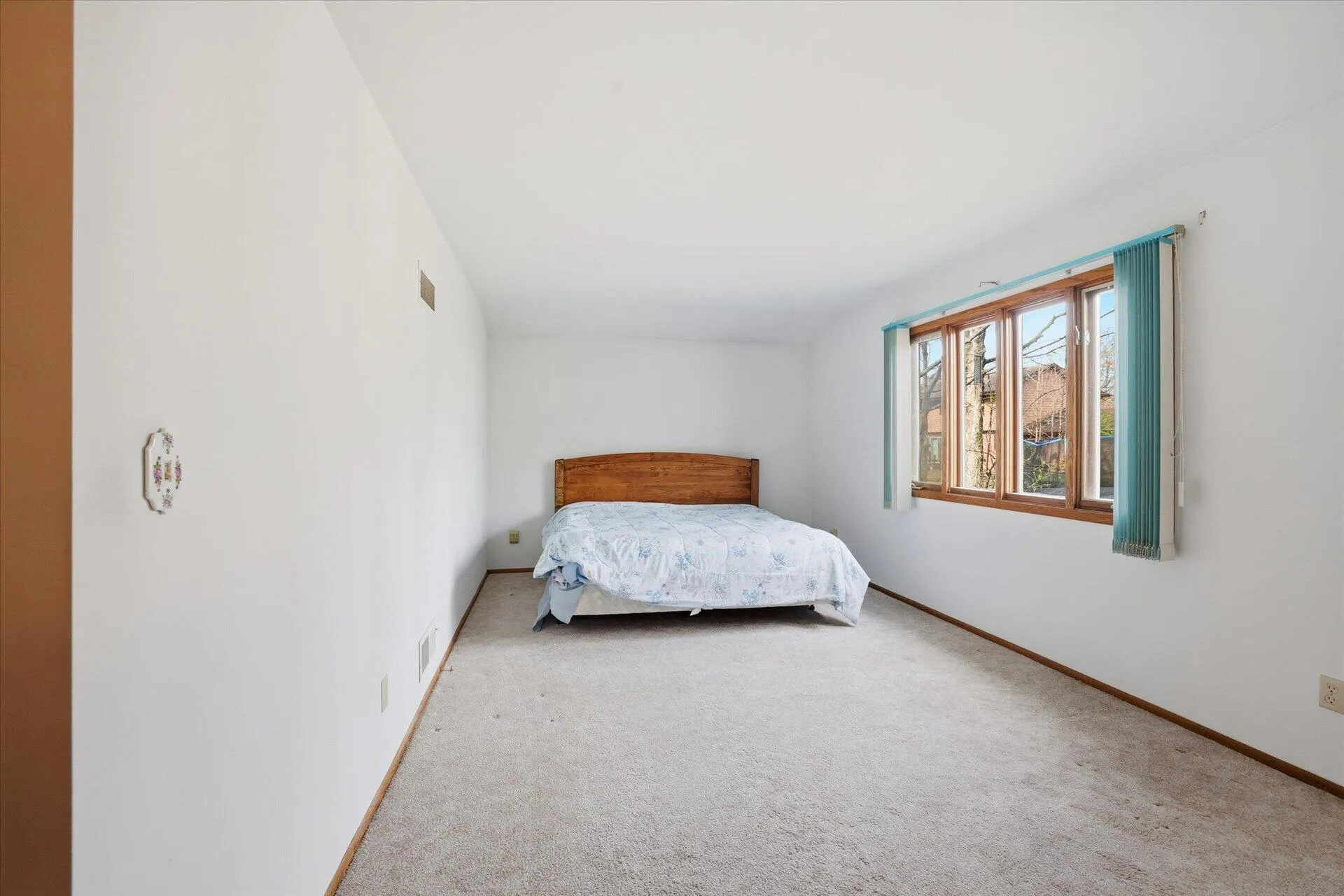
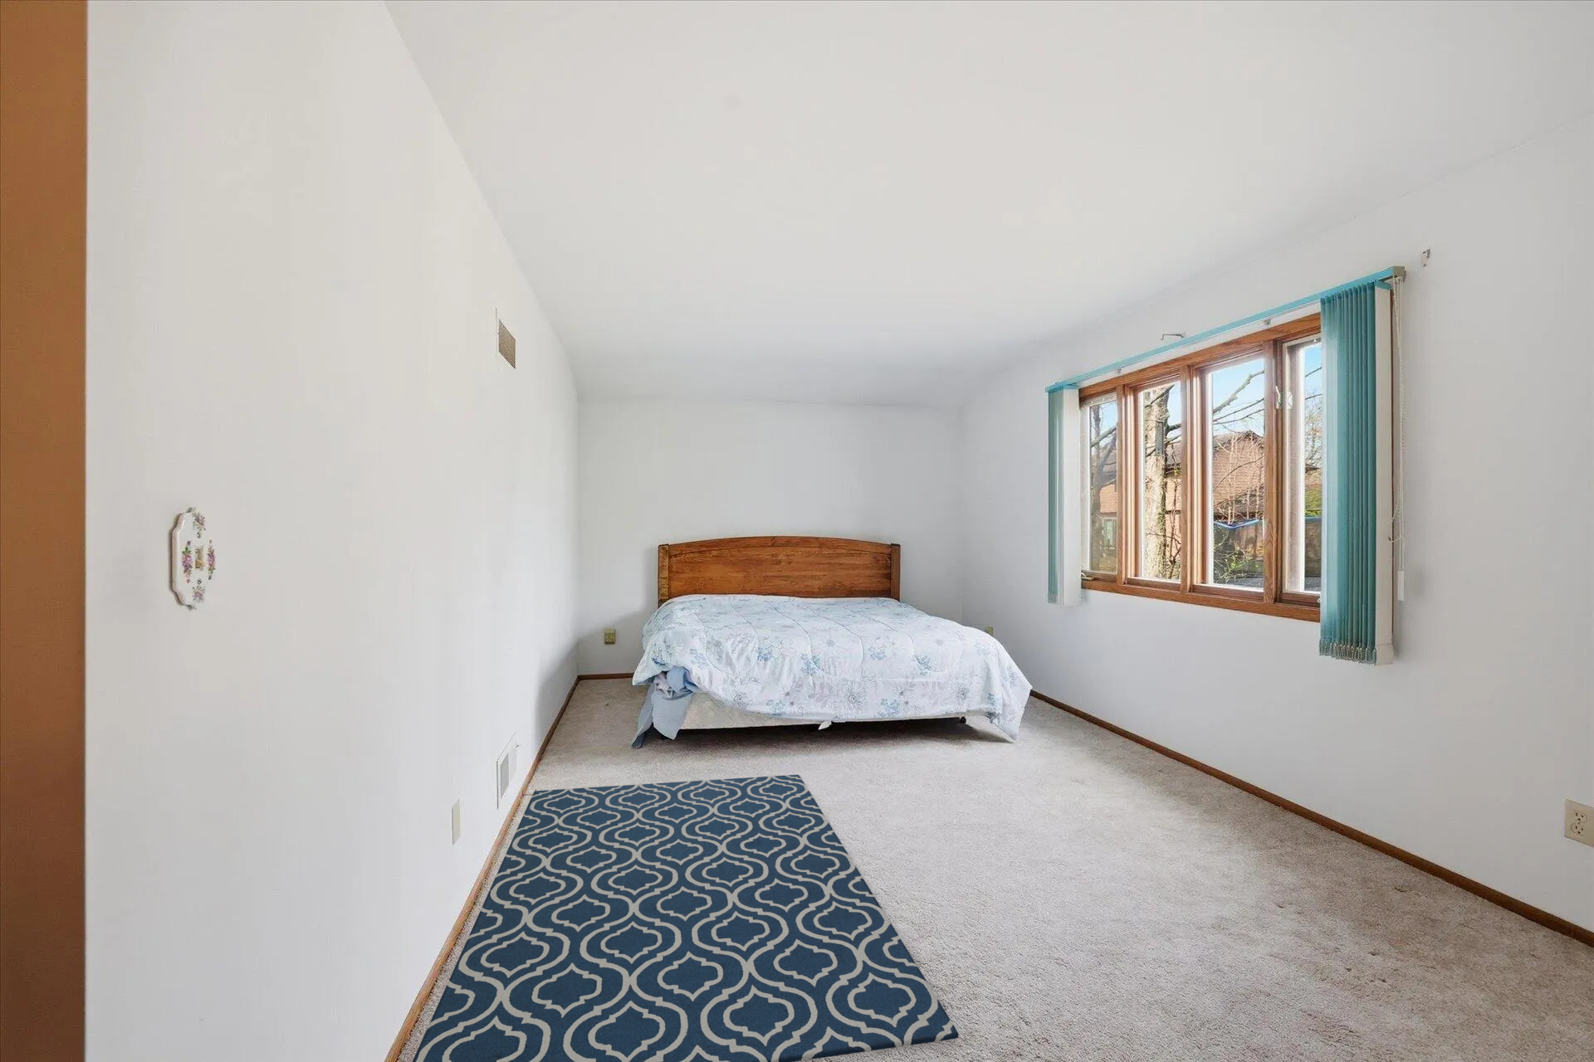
+ rug [412,774,959,1062]
